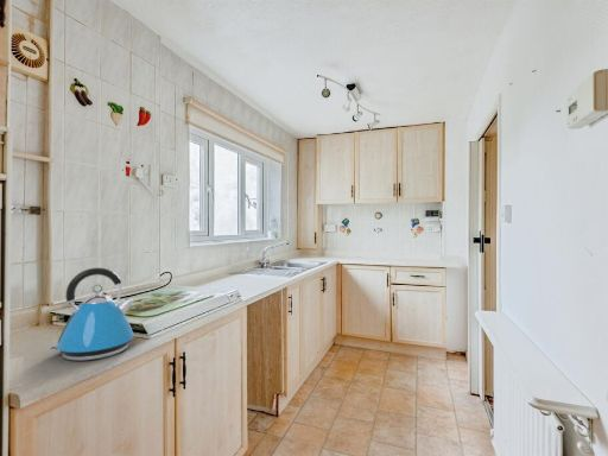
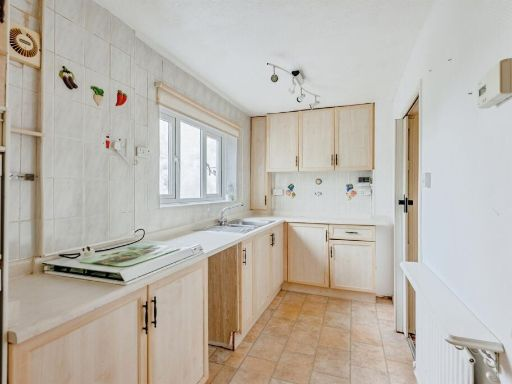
- kettle [48,267,135,362]
